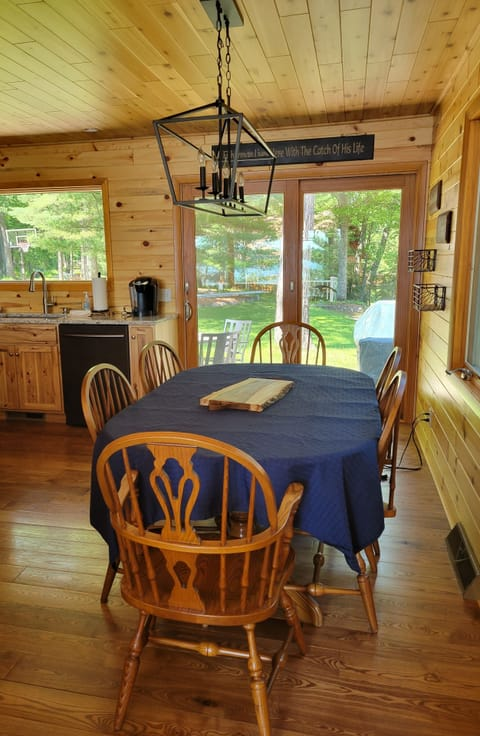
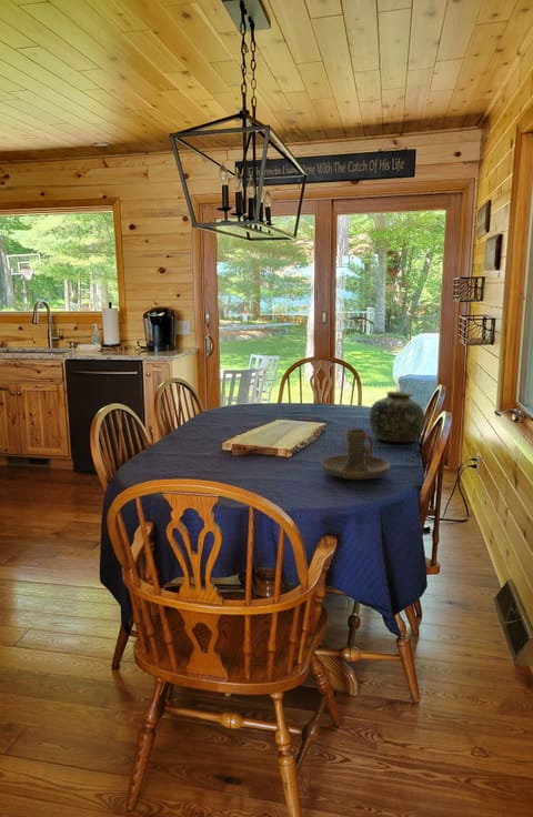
+ candle holder [320,428,392,481]
+ vase [369,391,425,443]
